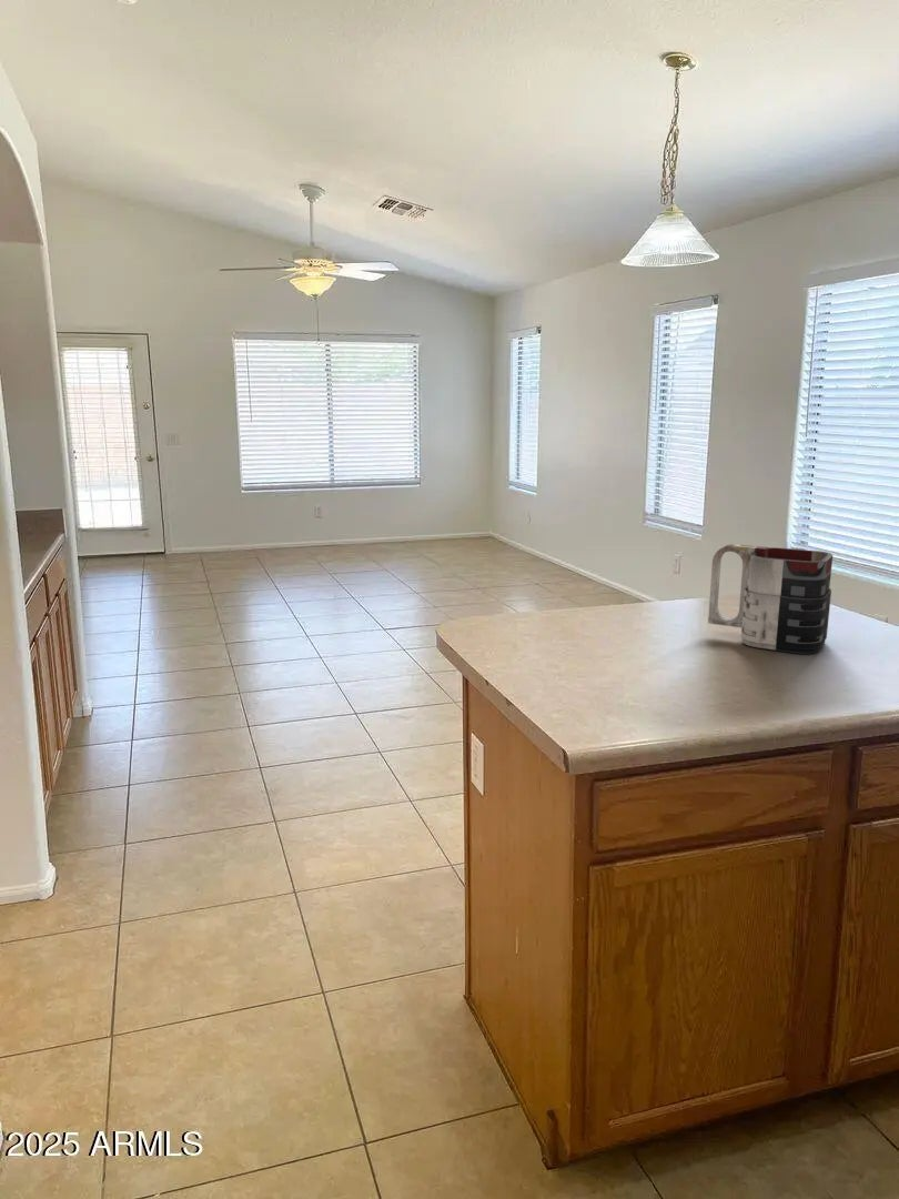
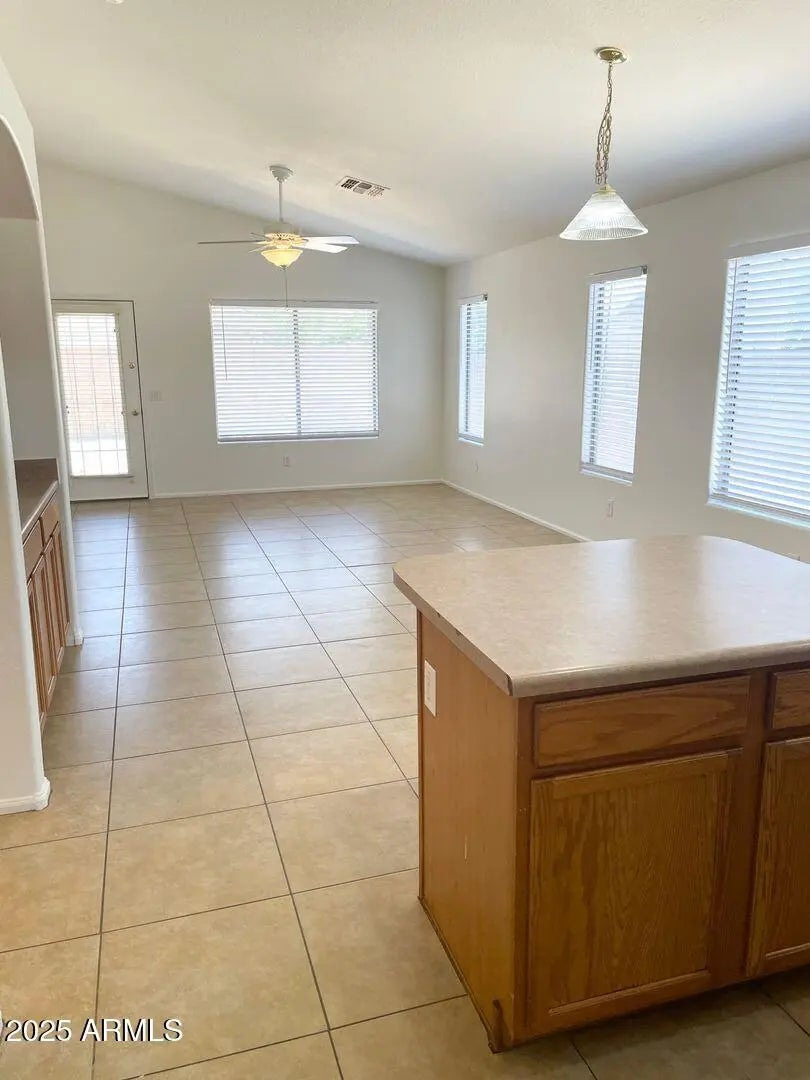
- mug [707,543,834,655]
